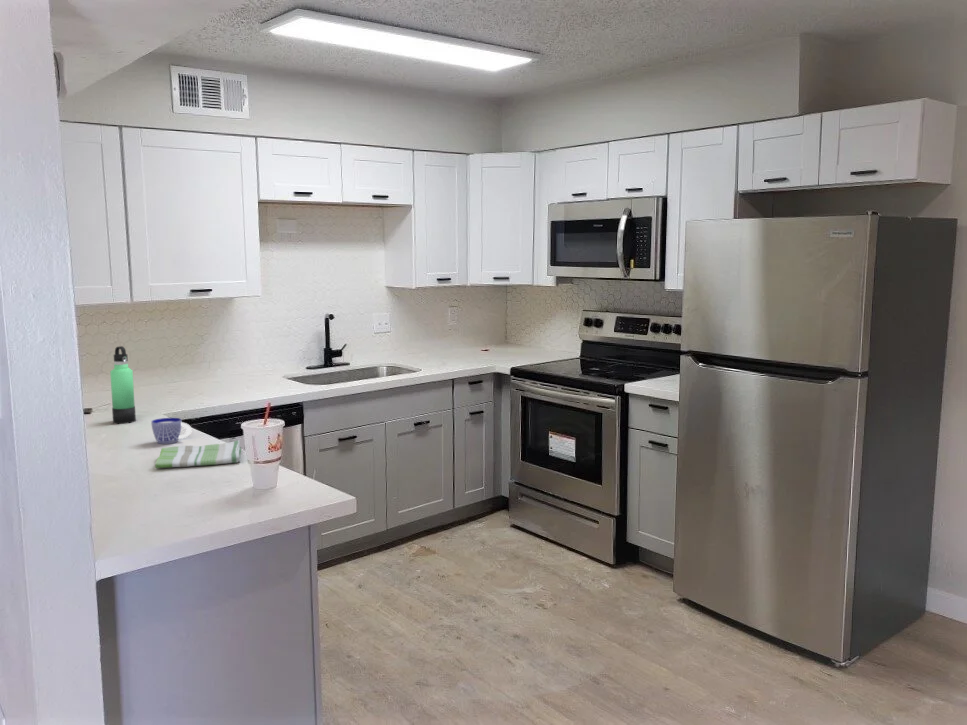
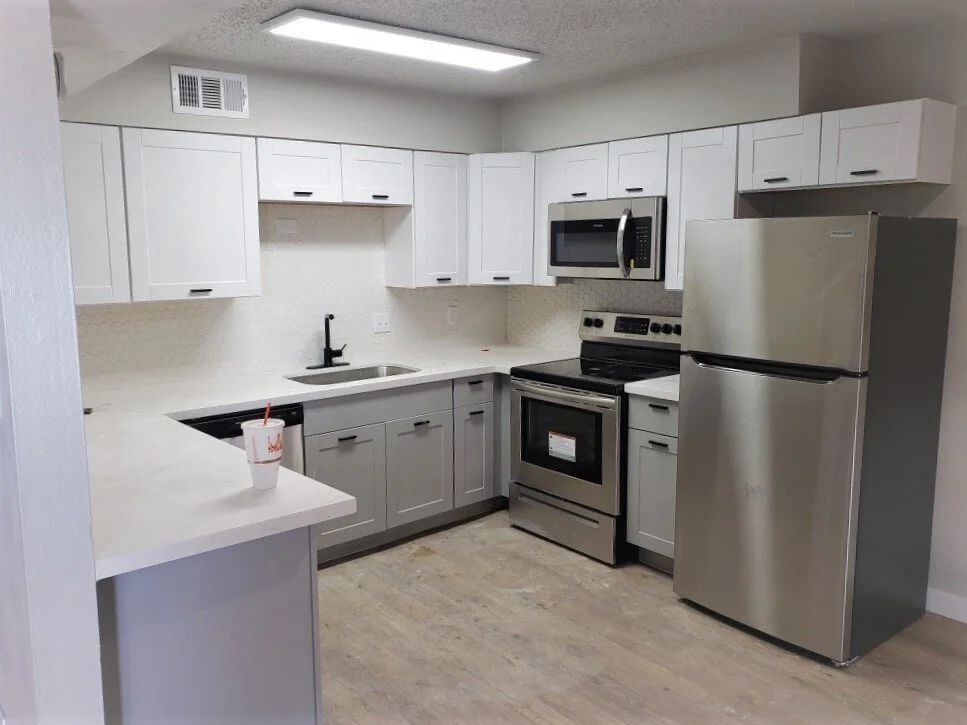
- thermos bottle [109,345,137,425]
- cup [150,417,193,445]
- dish towel [154,439,242,469]
